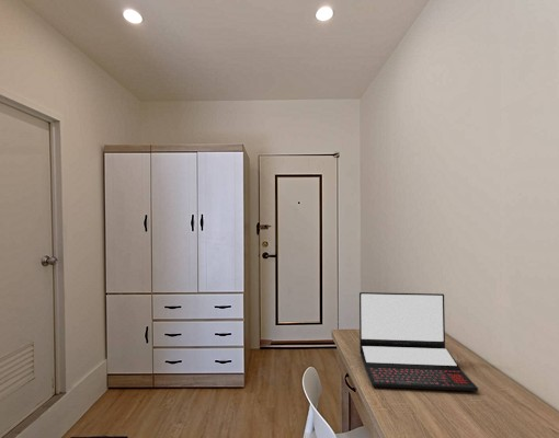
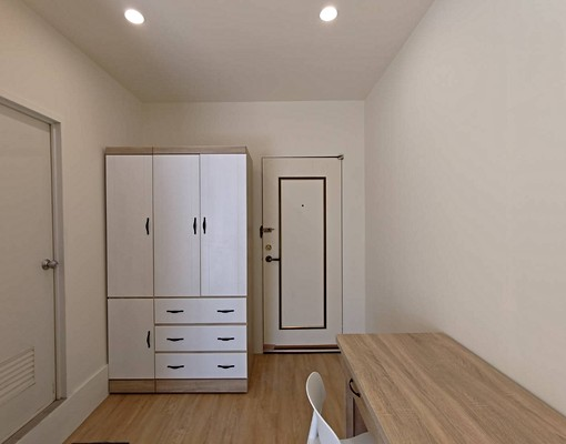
- laptop [358,291,479,392]
